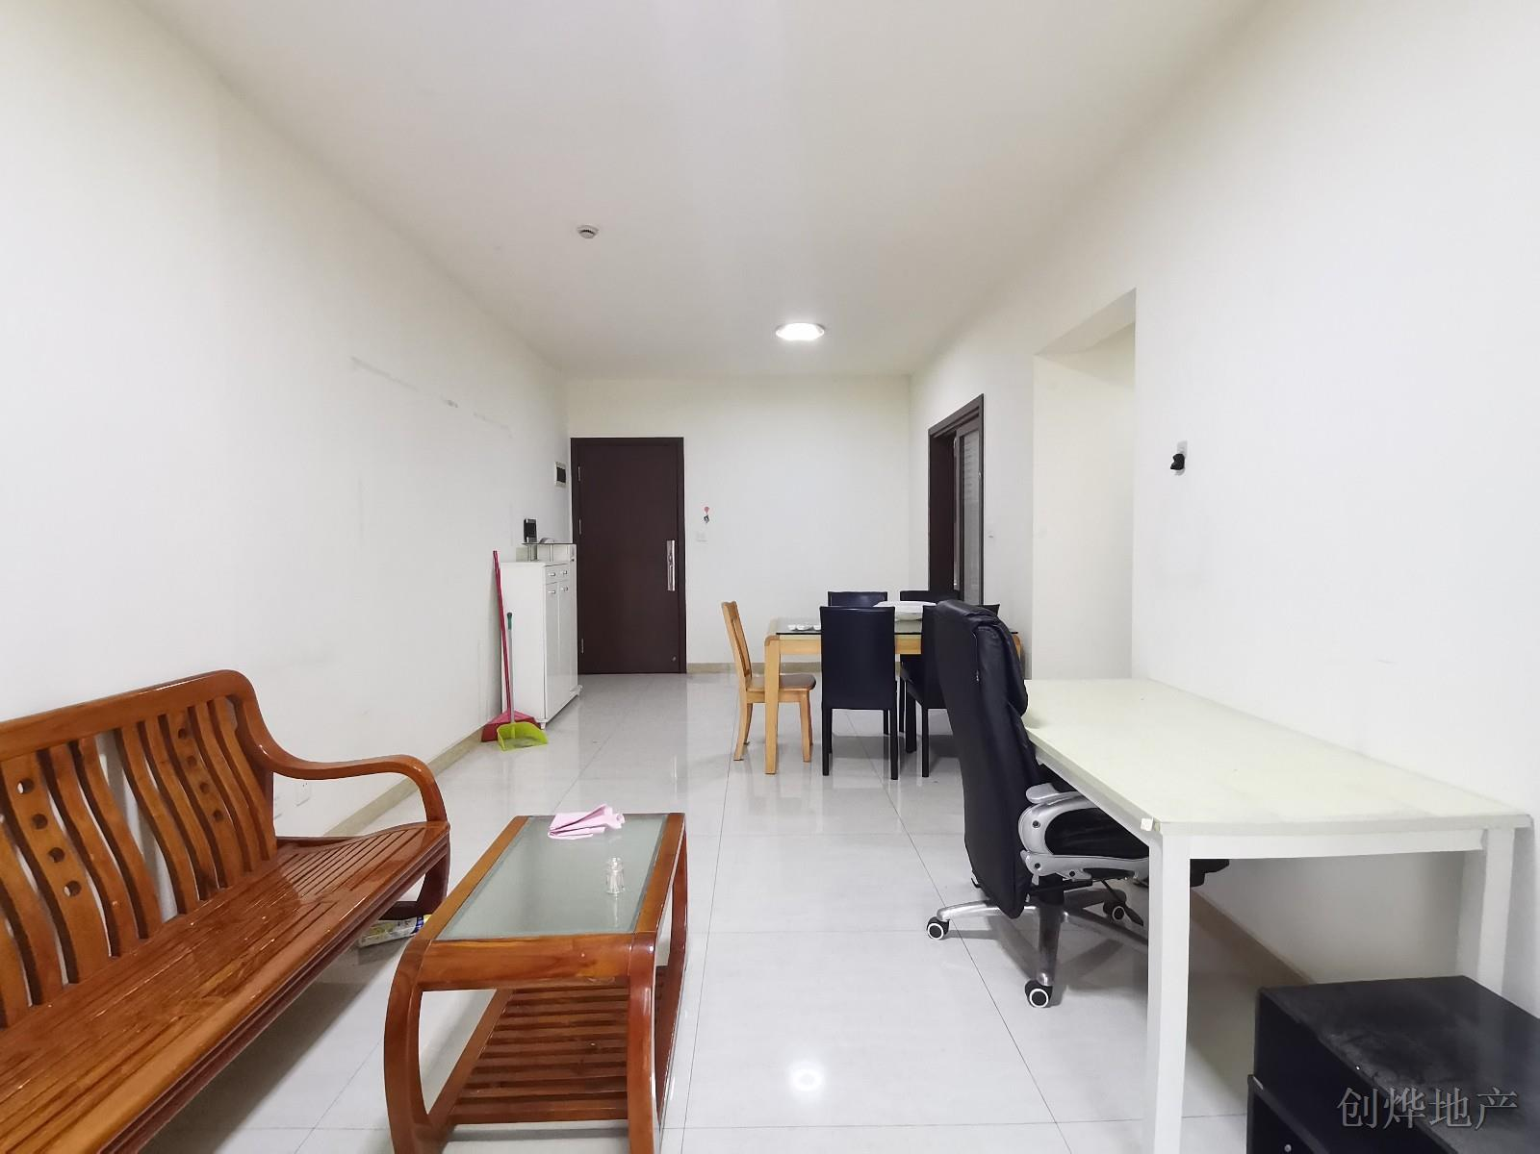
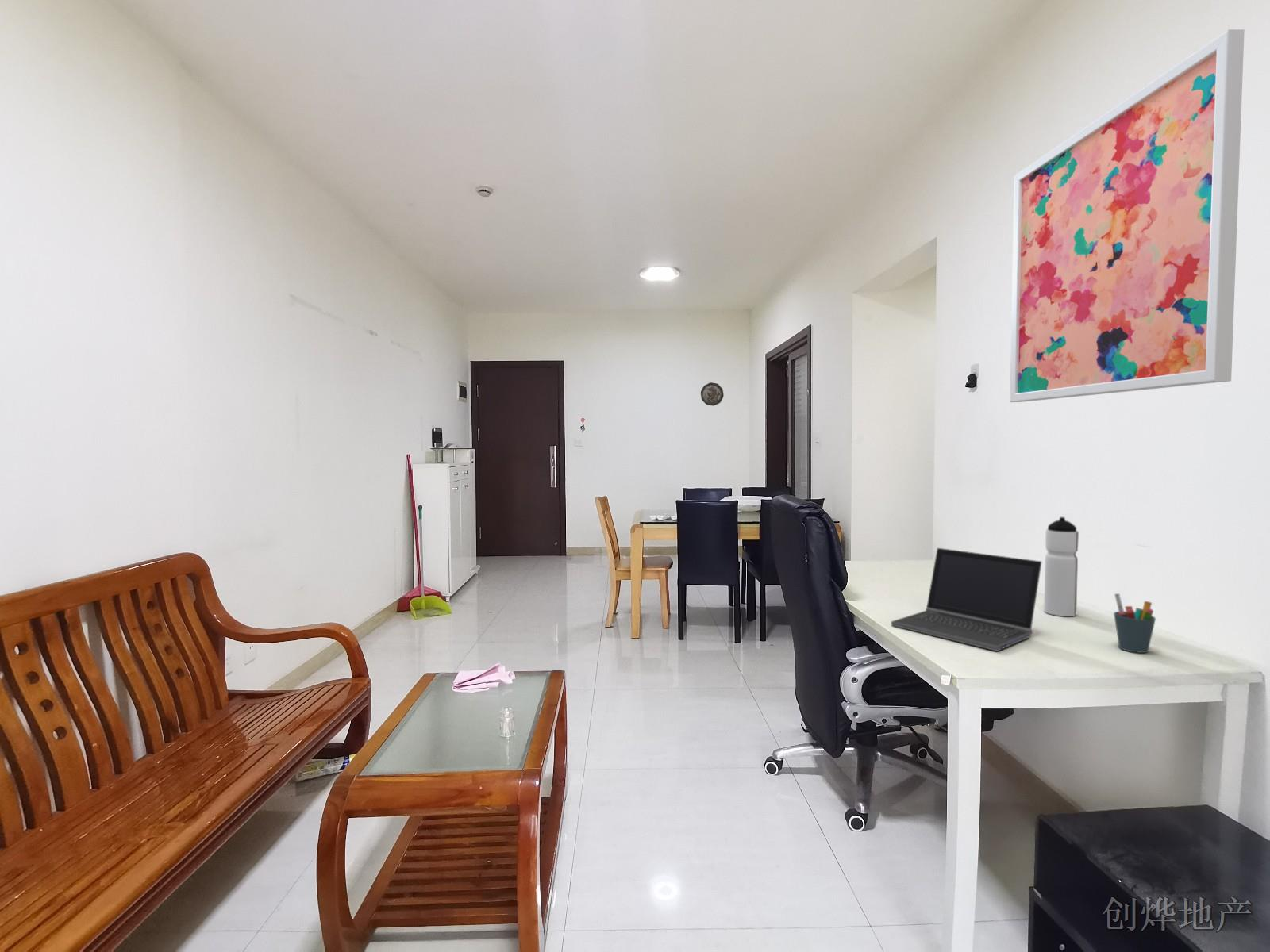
+ laptop computer [891,547,1043,652]
+ water bottle [1043,516,1079,617]
+ decorative plate [700,382,725,407]
+ wall art [1009,29,1245,403]
+ pen holder [1113,593,1156,654]
